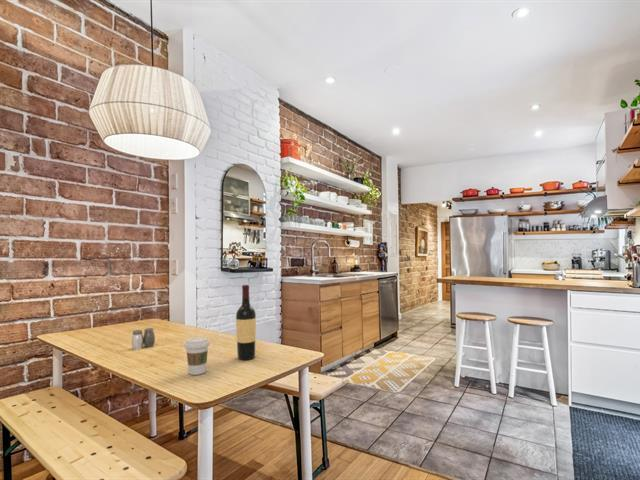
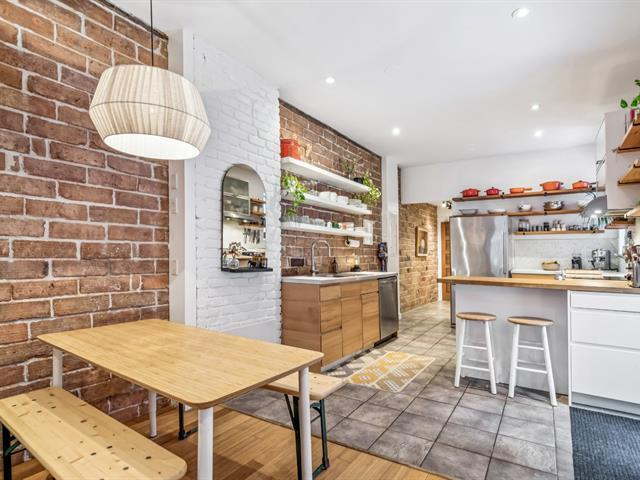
- salt and pepper shaker [131,327,156,351]
- coffee cup [183,336,211,376]
- wine bottle [235,284,257,361]
